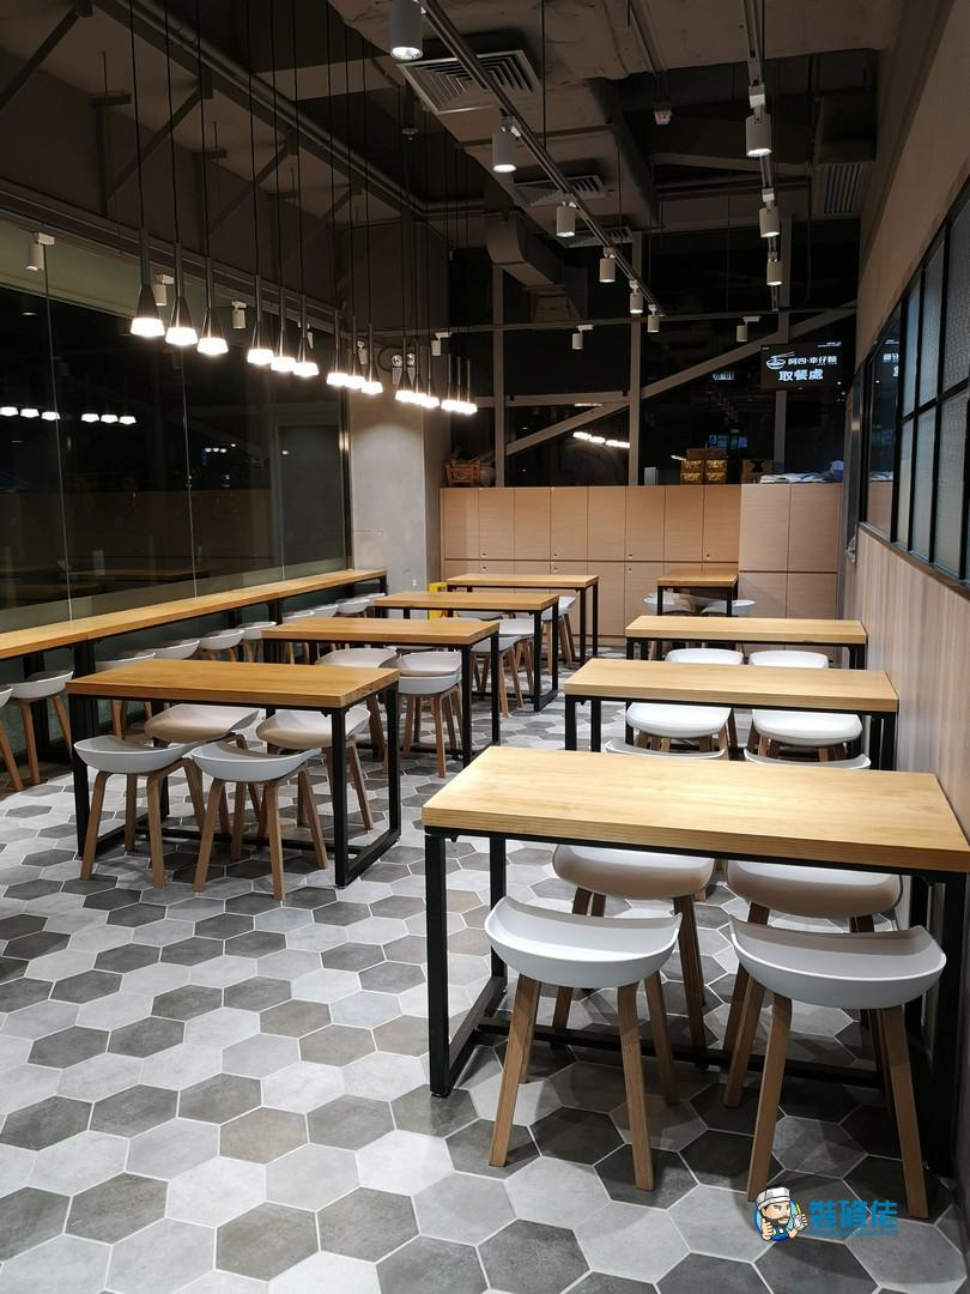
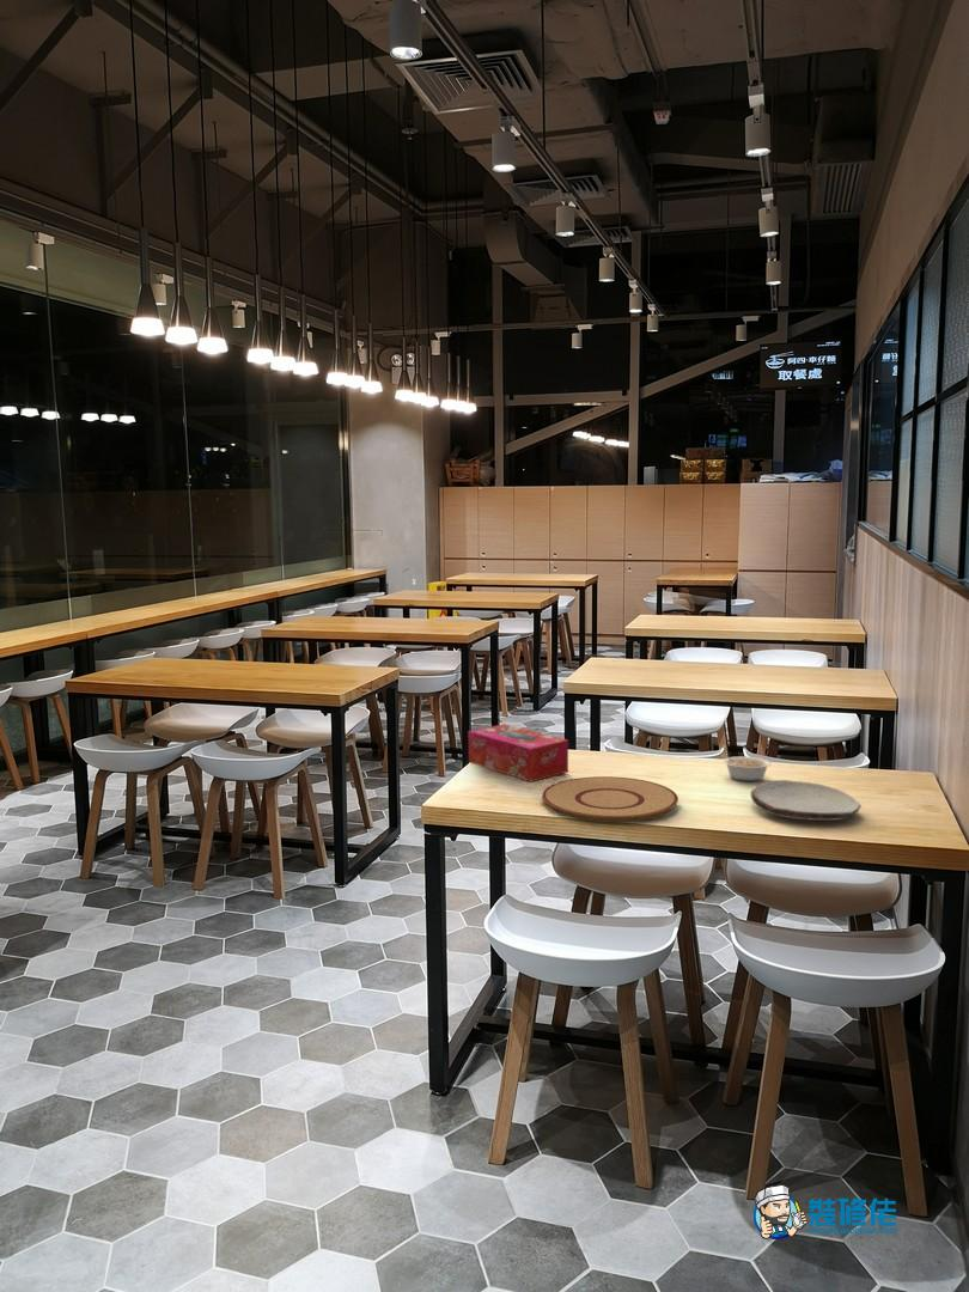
+ plate [541,775,679,823]
+ plate [750,779,863,822]
+ tissue box [467,723,569,782]
+ legume [719,751,773,782]
